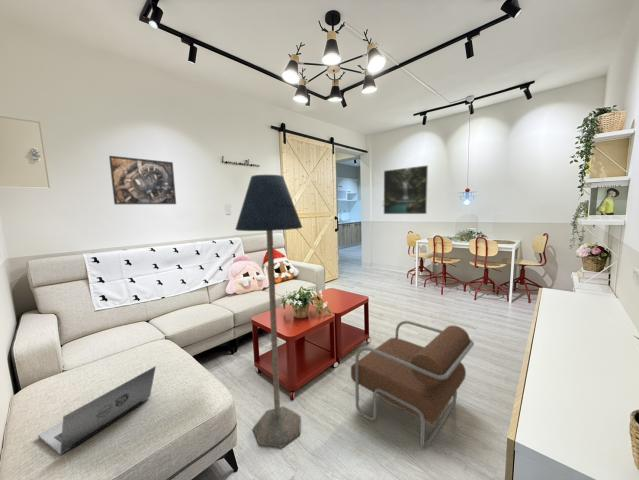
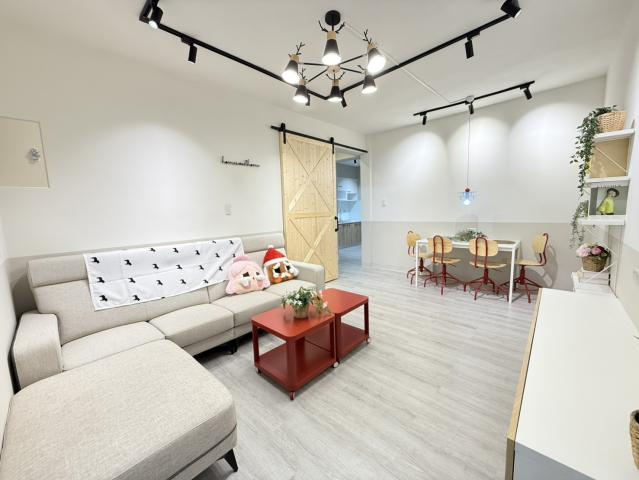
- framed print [383,164,429,215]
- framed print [108,155,177,205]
- floor lamp [234,174,304,448]
- armchair [350,320,475,451]
- laptop [37,366,157,456]
